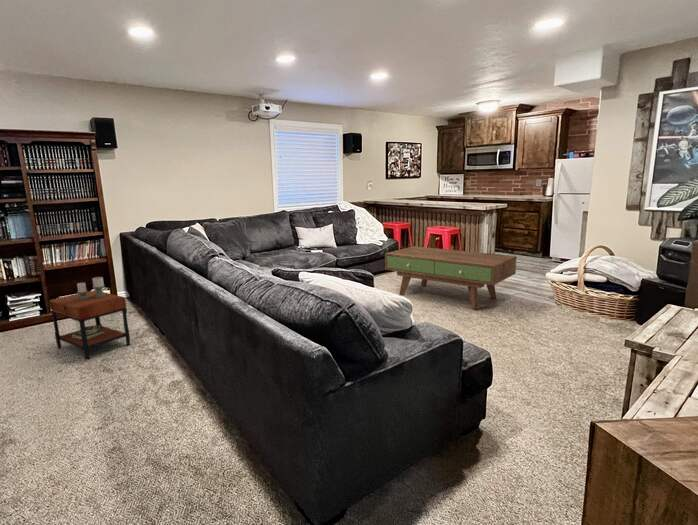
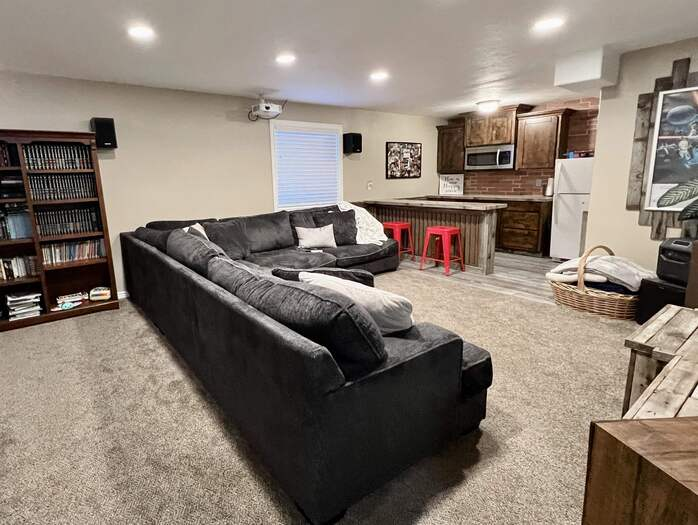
- side table [49,276,131,361]
- coffee table [384,245,518,310]
